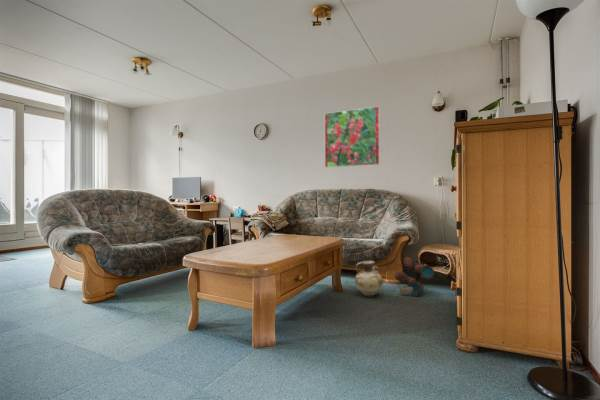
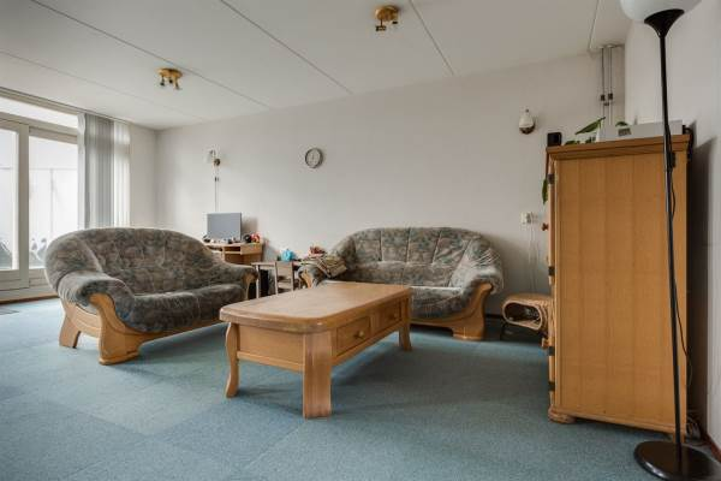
- boots [394,256,435,297]
- ceramic jug [354,260,384,298]
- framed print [324,105,381,169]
